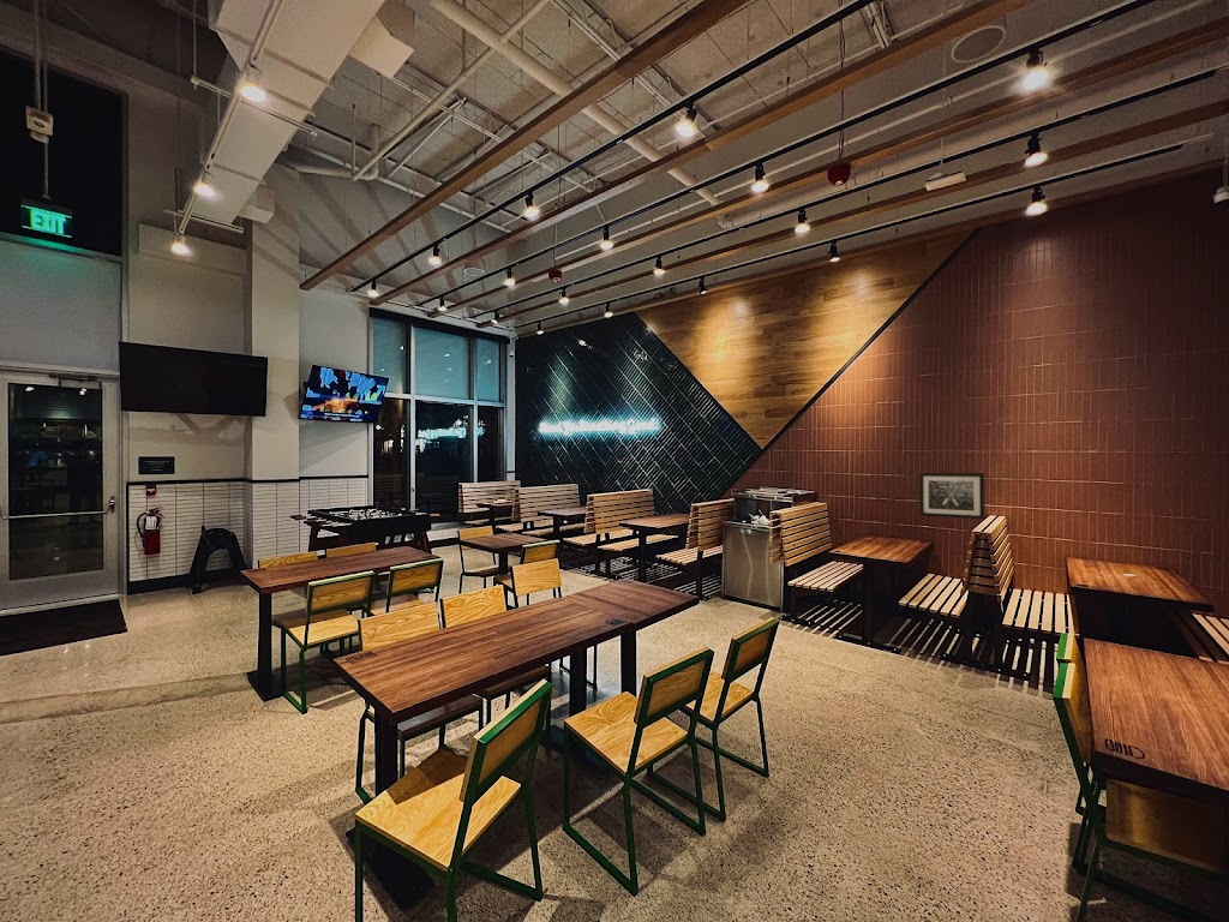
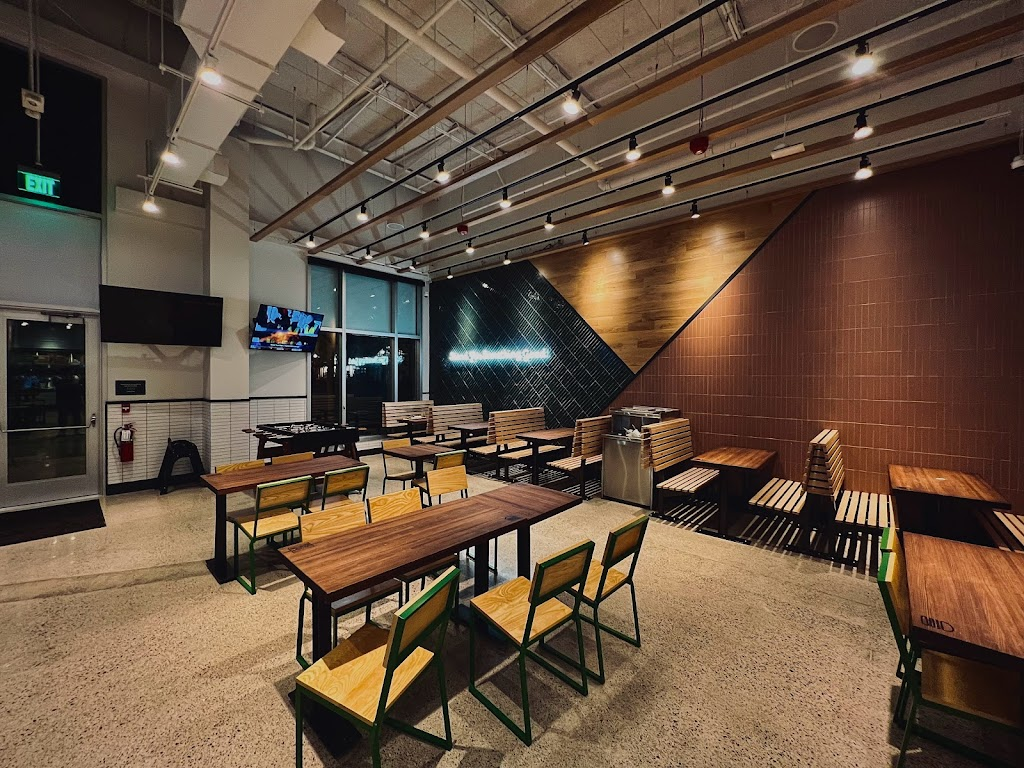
- wall art [918,472,985,520]
